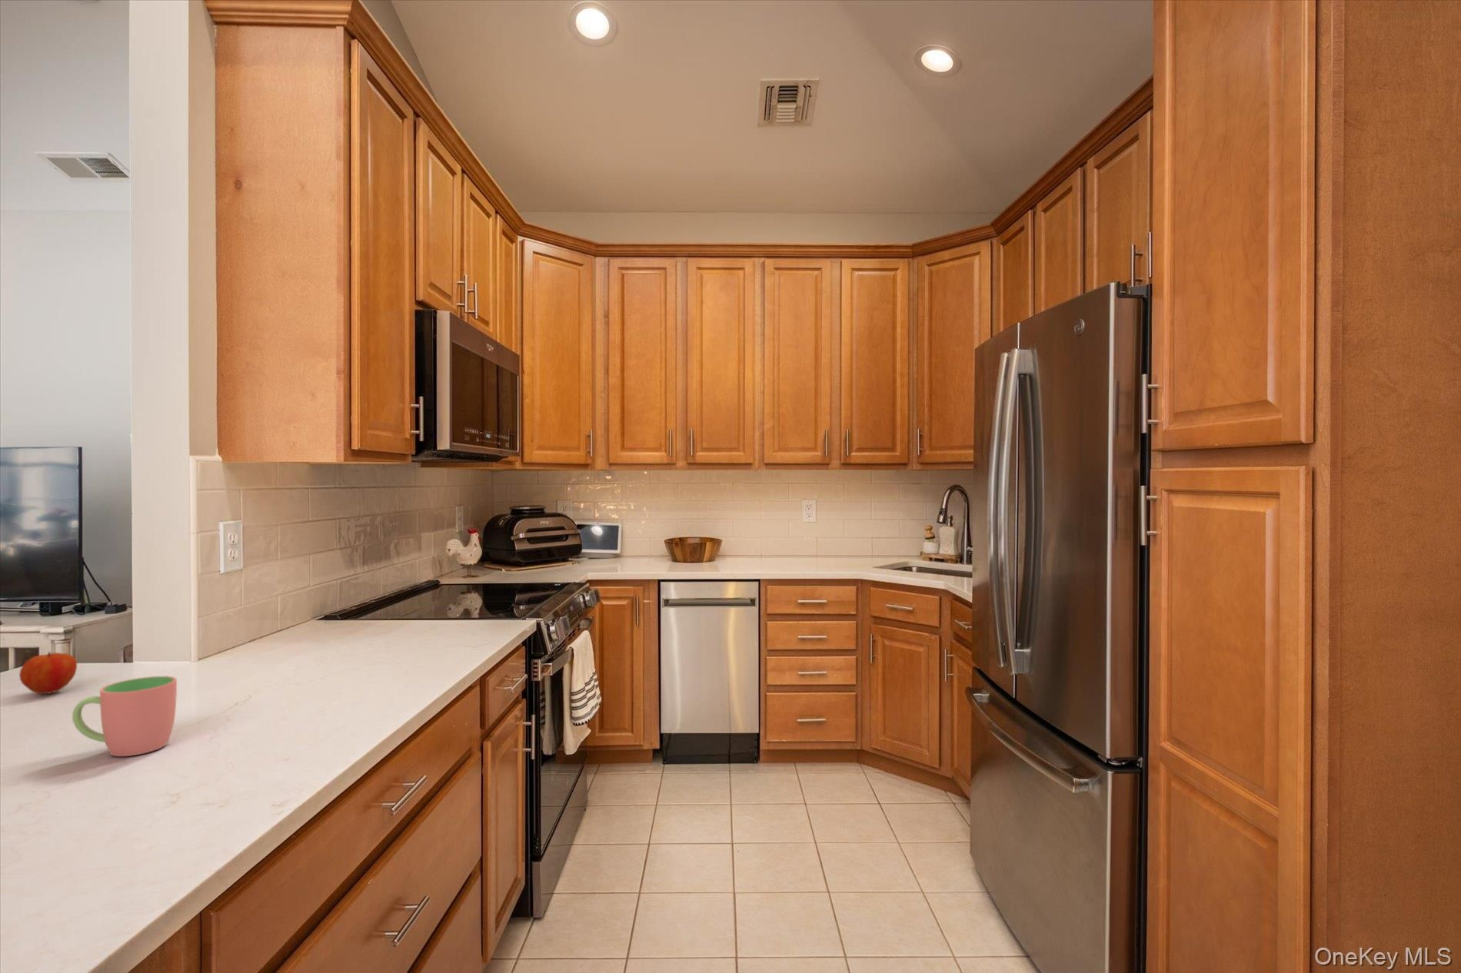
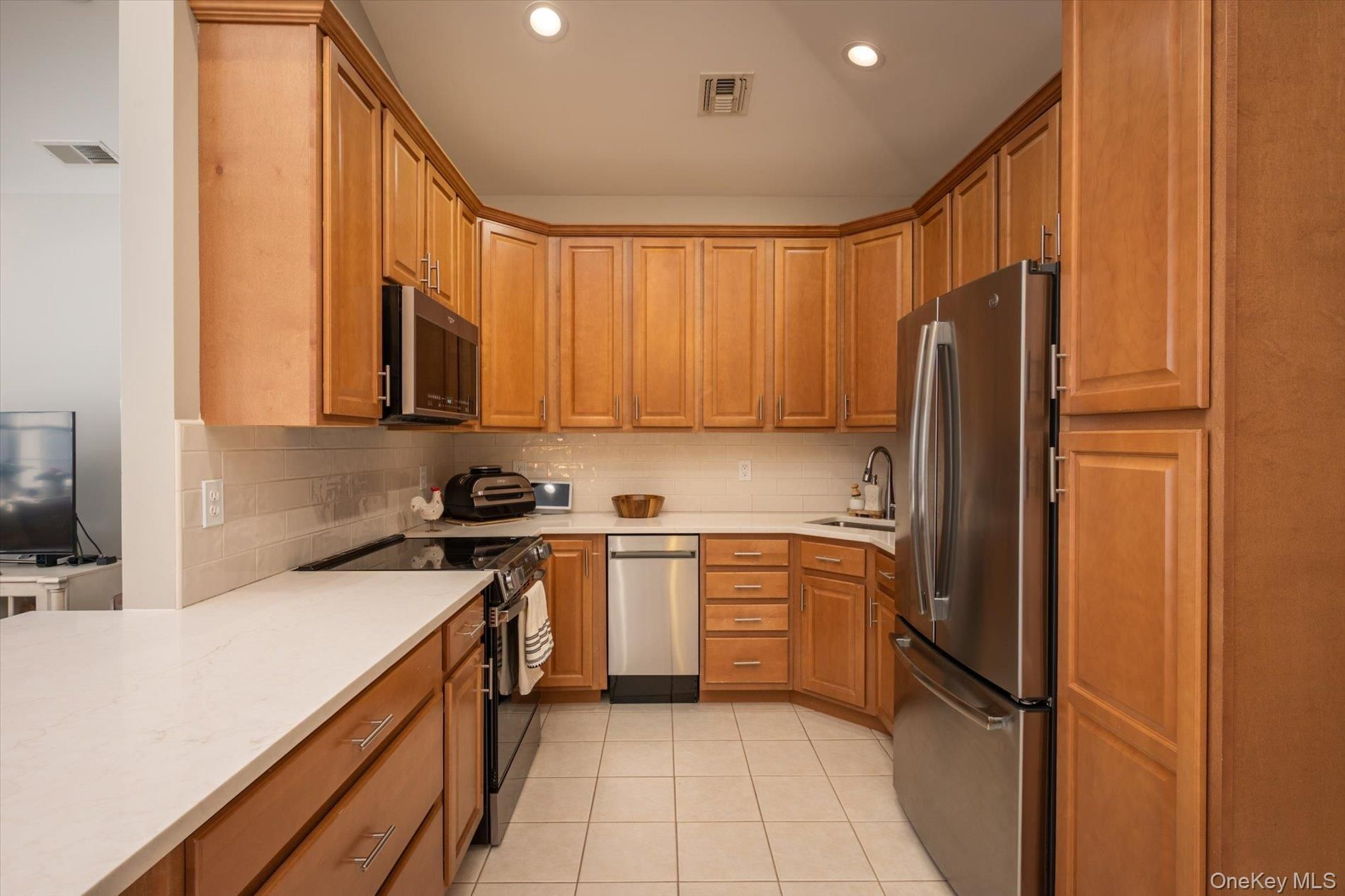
- cup [72,675,178,757]
- apple [18,650,77,695]
